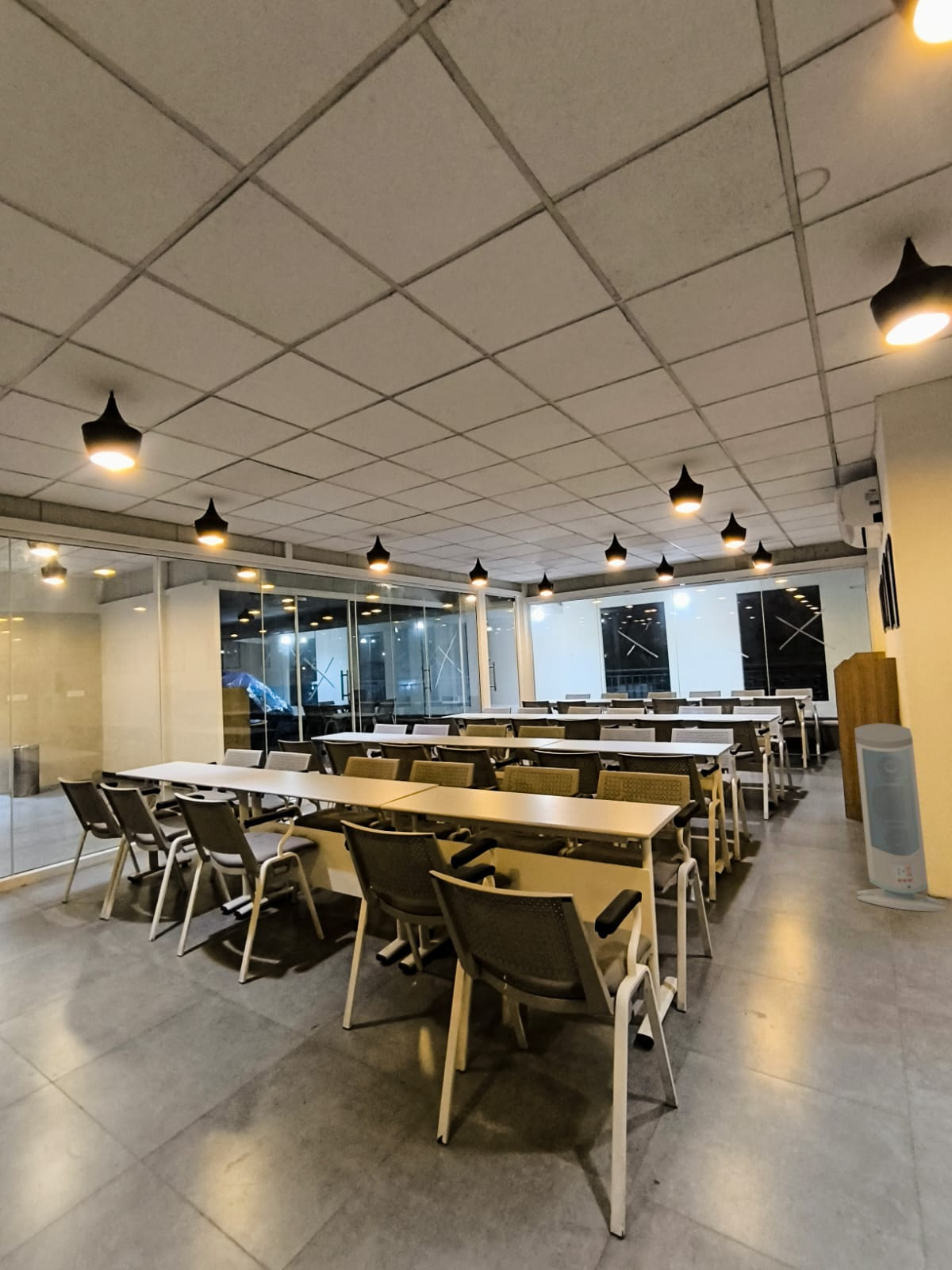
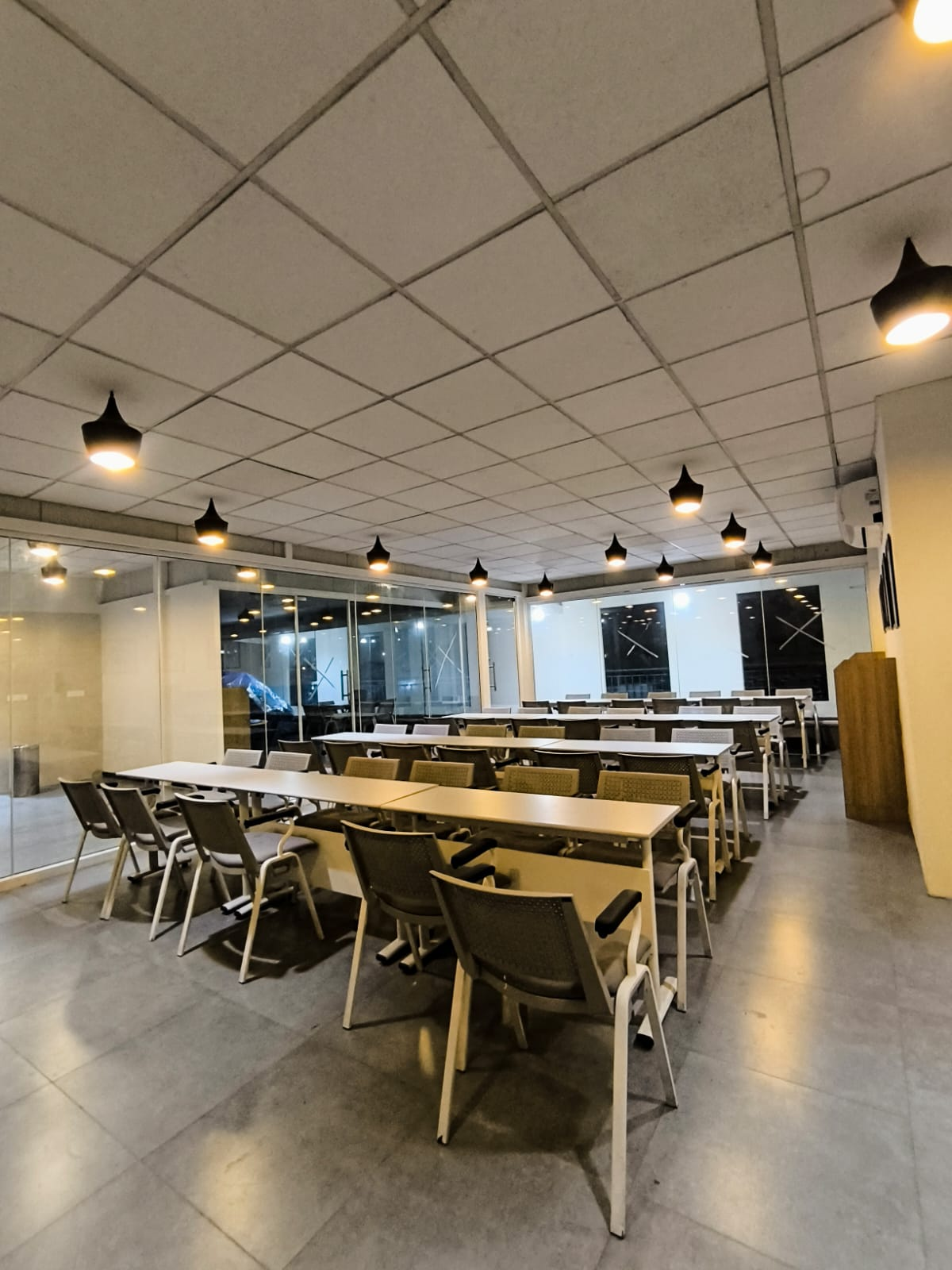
- air purifier [854,722,947,912]
